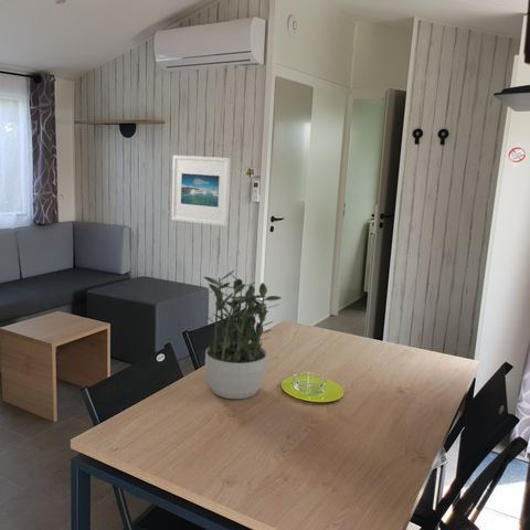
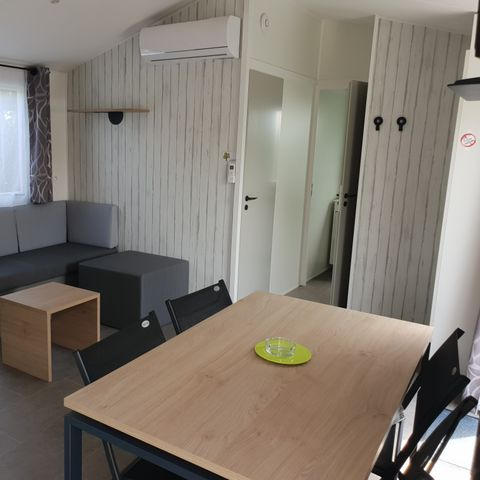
- potted plant [203,268,283,400]
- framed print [171,155,232,227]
